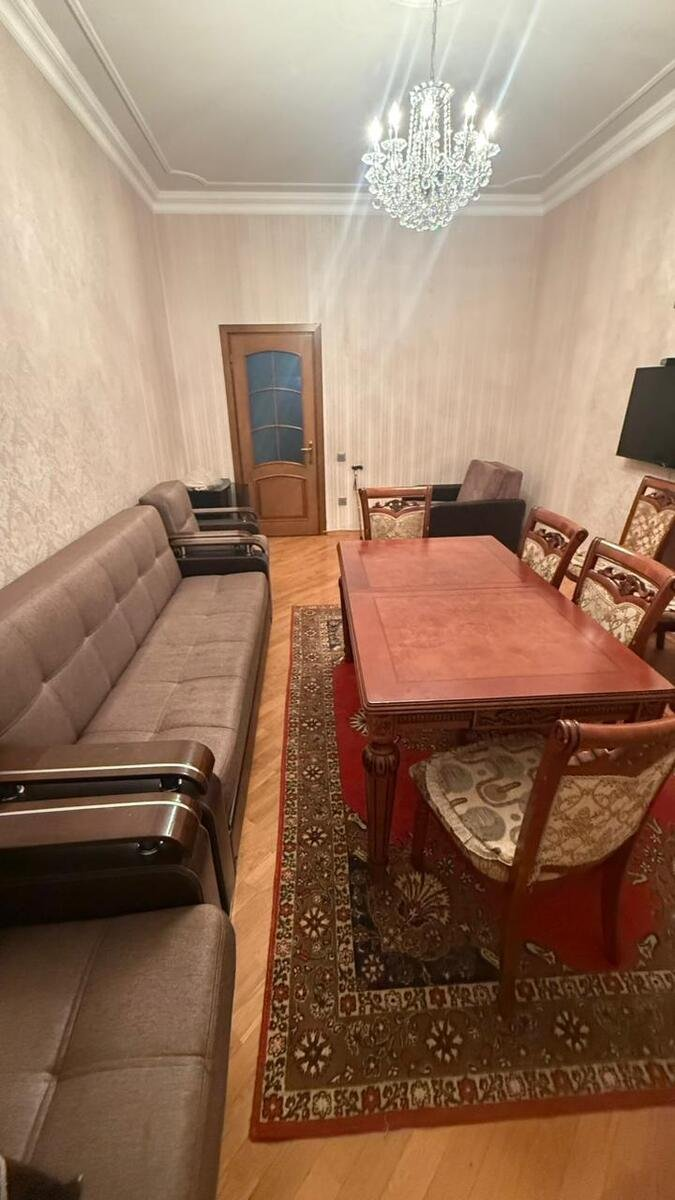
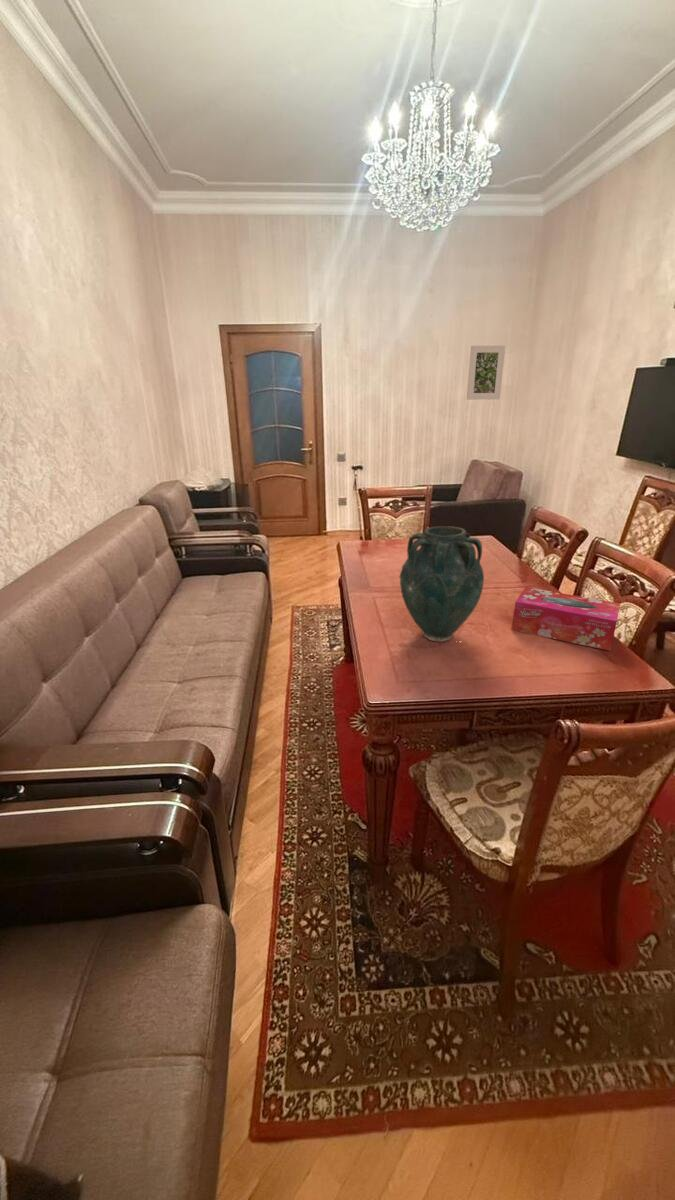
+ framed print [466,345,506,401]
+ tissue box [511,586,622,652]
+ vase [399,525,485,643]
